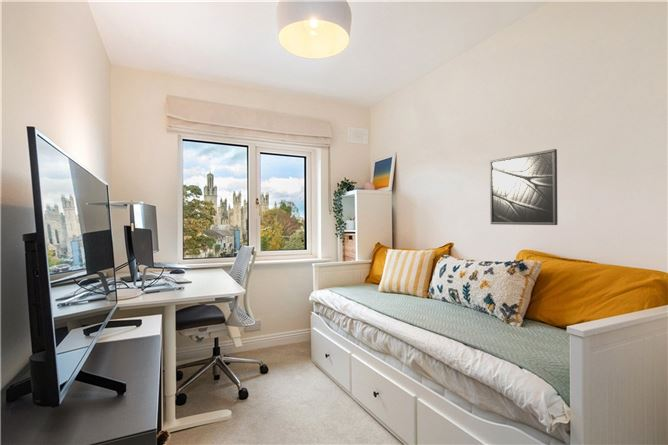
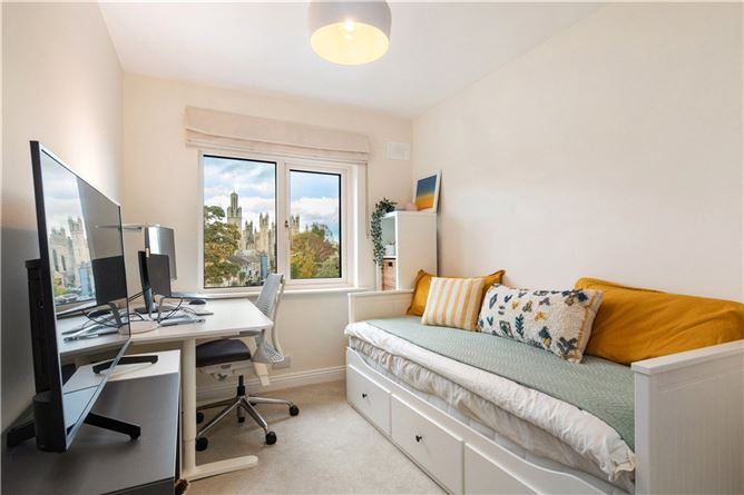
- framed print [489,148,559,226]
